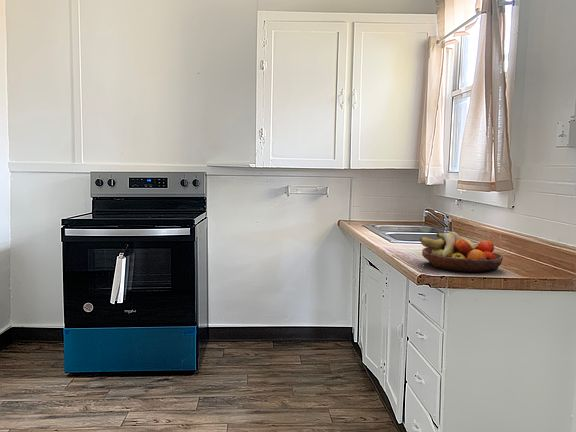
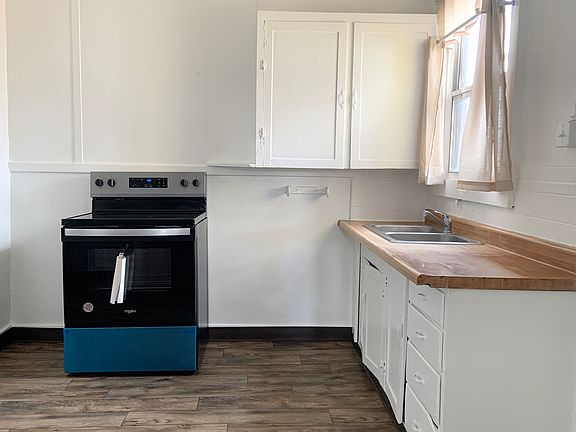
- fruit bowl [419,231,504,273]
